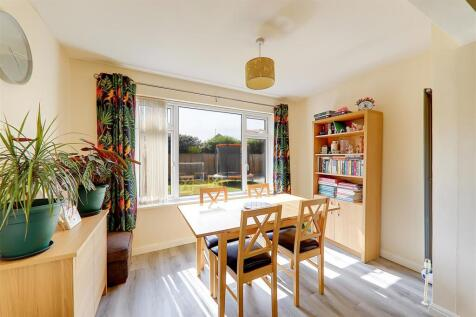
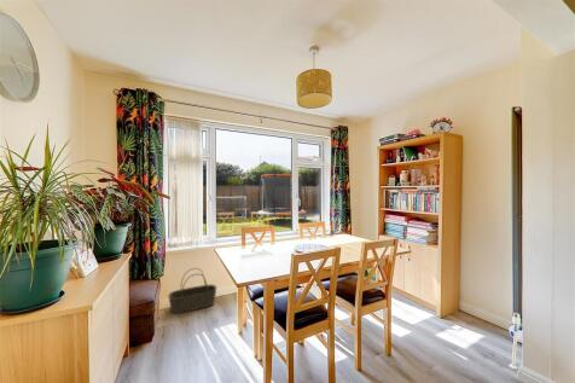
+ basket [167,267,217,314]
